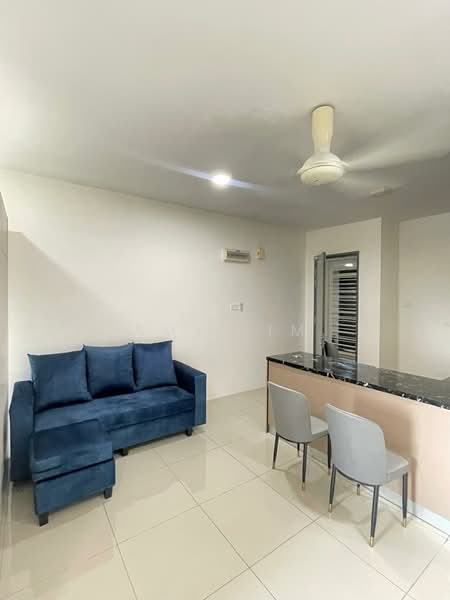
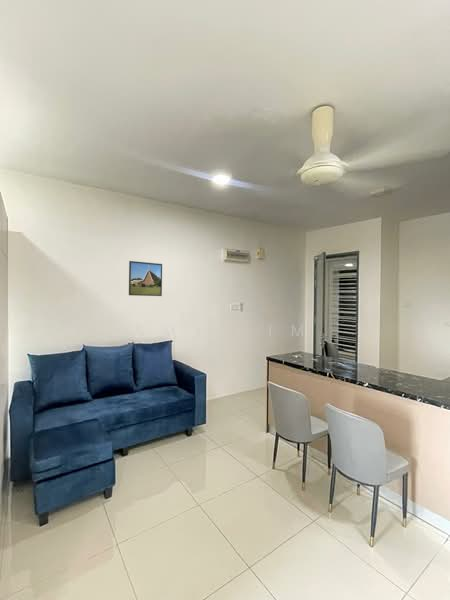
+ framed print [128,260,163,297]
